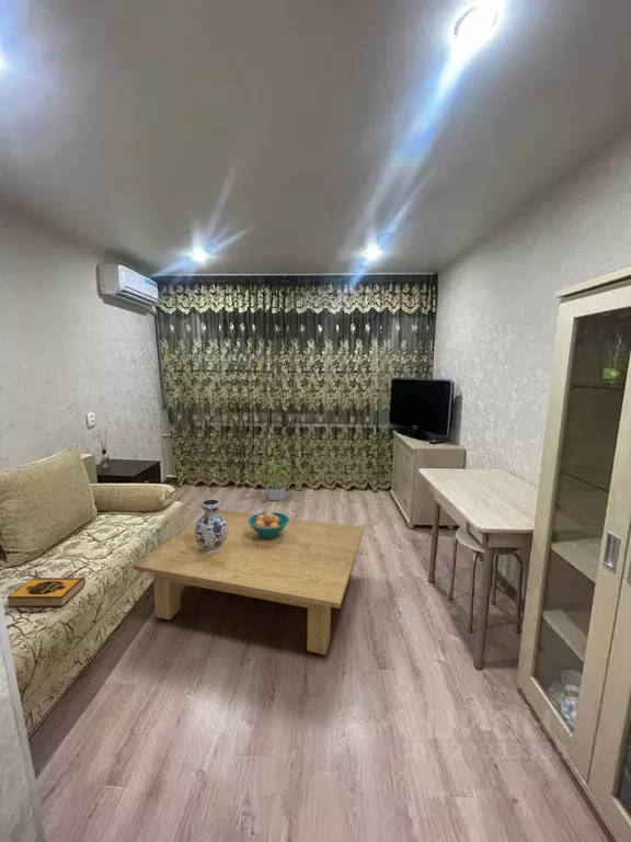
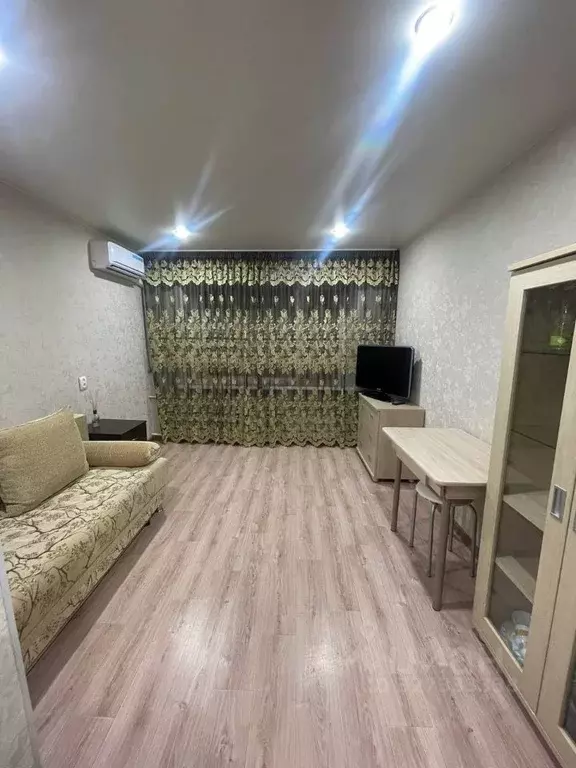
- vase [195,498,228,554]
- fruit bowl [248,511,290,539]
- potted plant [255,460,297,501]
- coffee table [131,509,365,656]
- hardback book [5,577,87,608]
